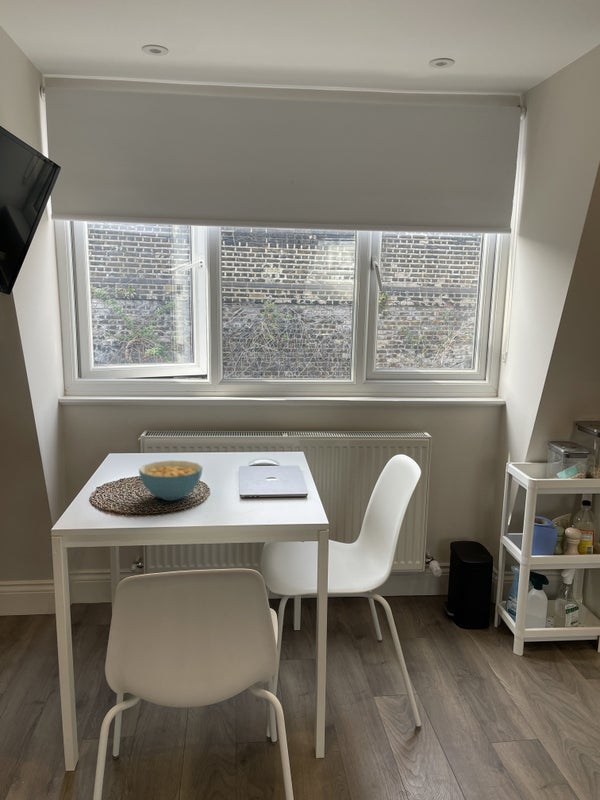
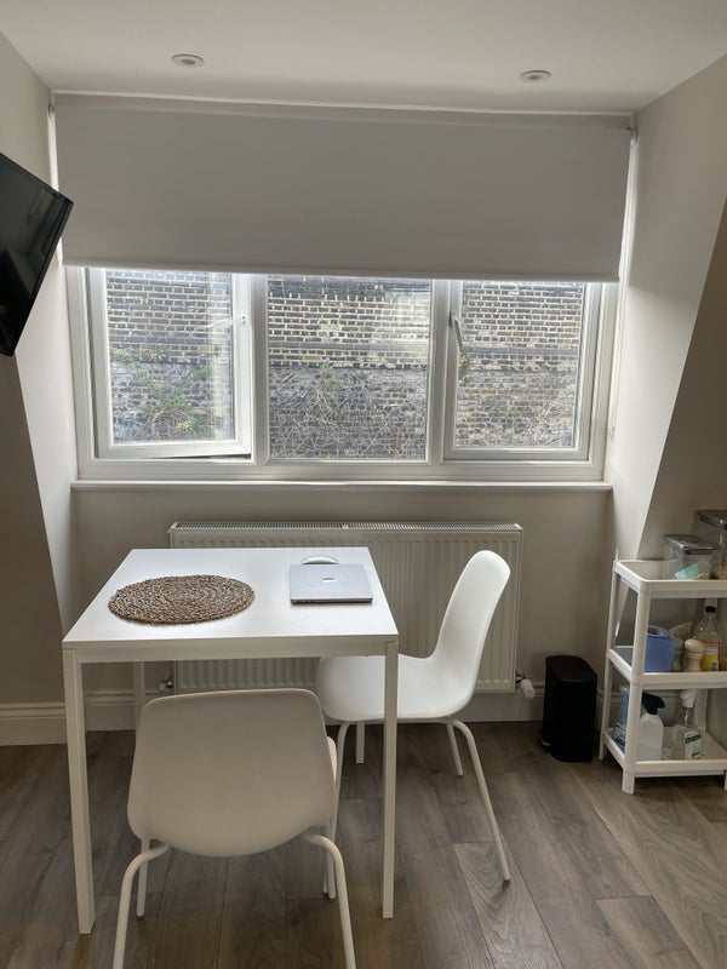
- cereal bowl [138,460,204,501]
